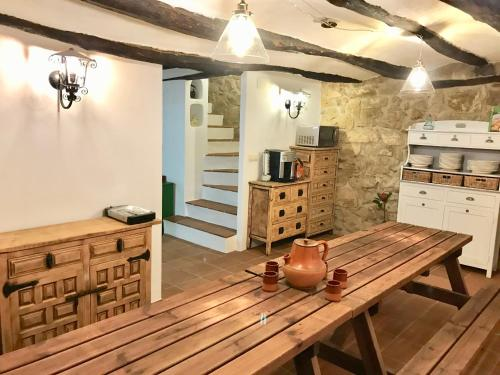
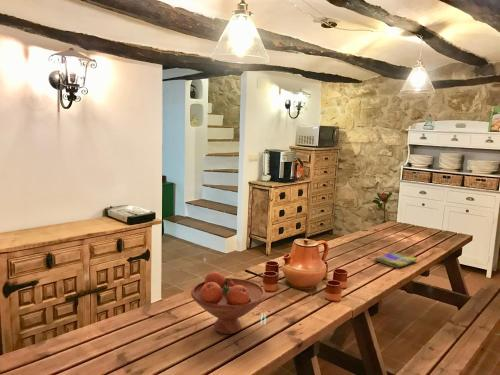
+ fruit bowl [190,270,267,335]
+ dish towel [373,251,418,269]
